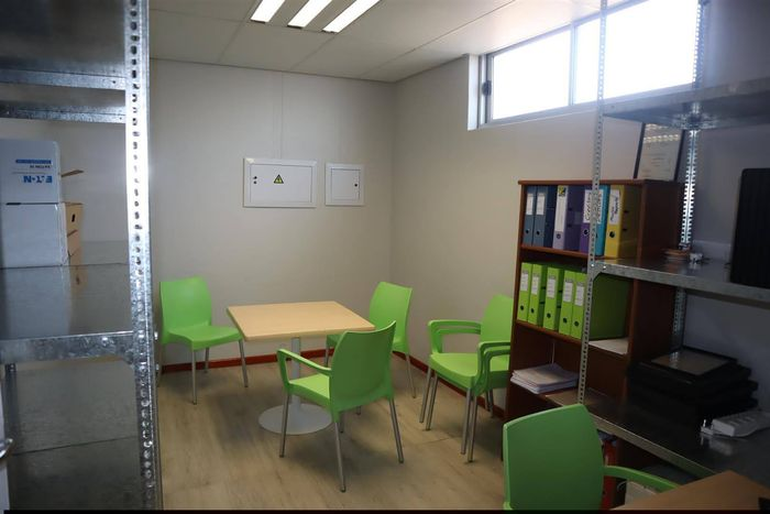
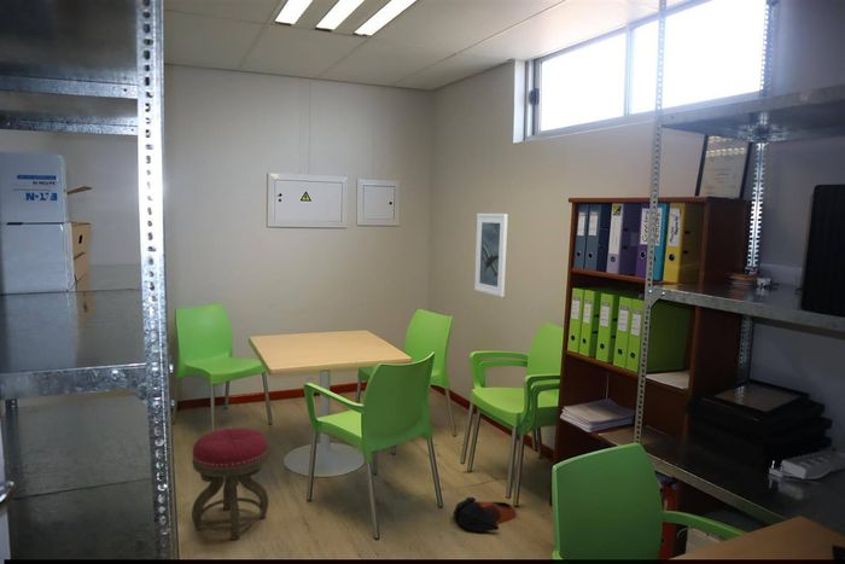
+ stool [191,428,269,541]
+ bag [451,496,518,533]
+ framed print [473,213,509,298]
